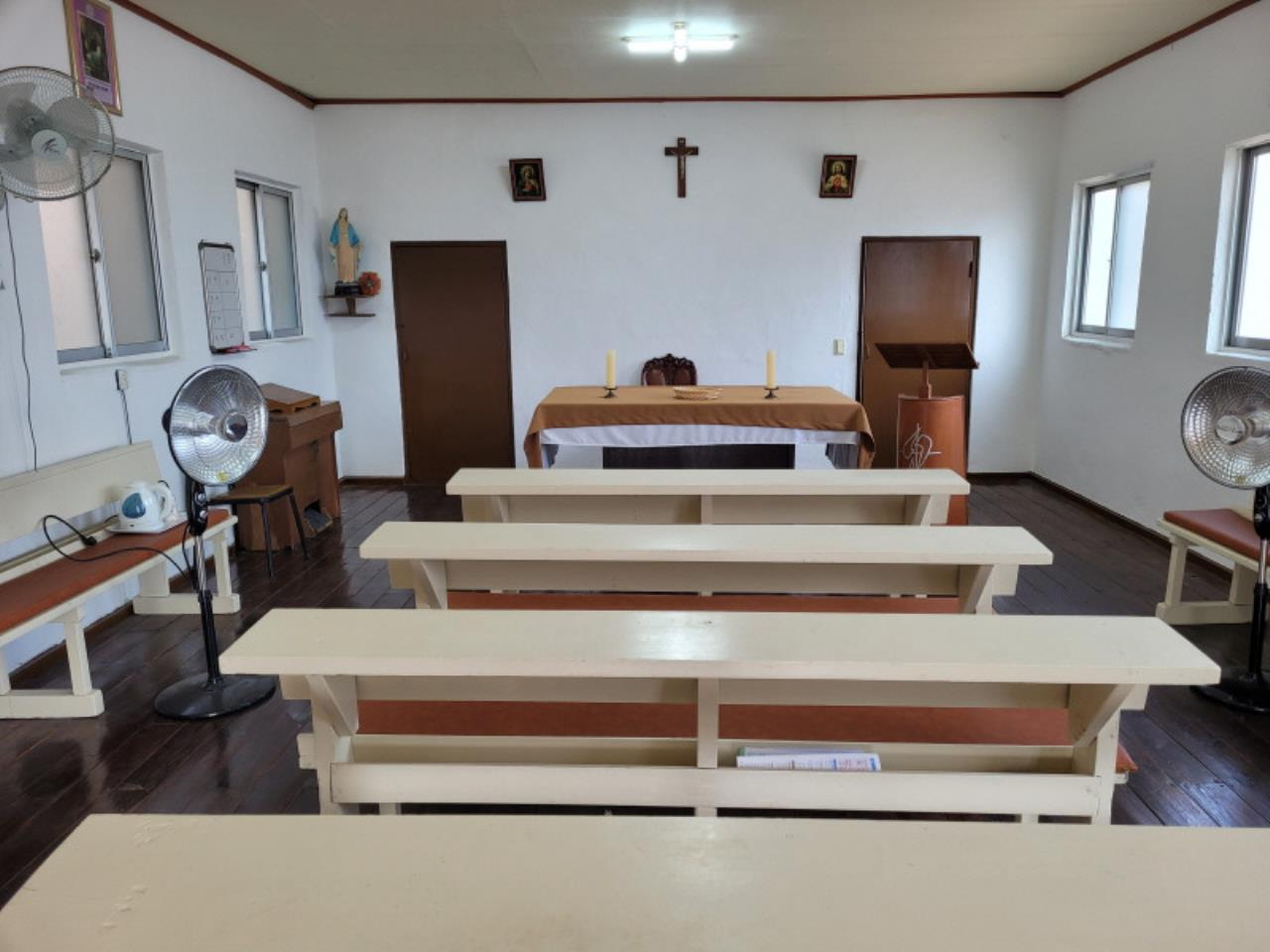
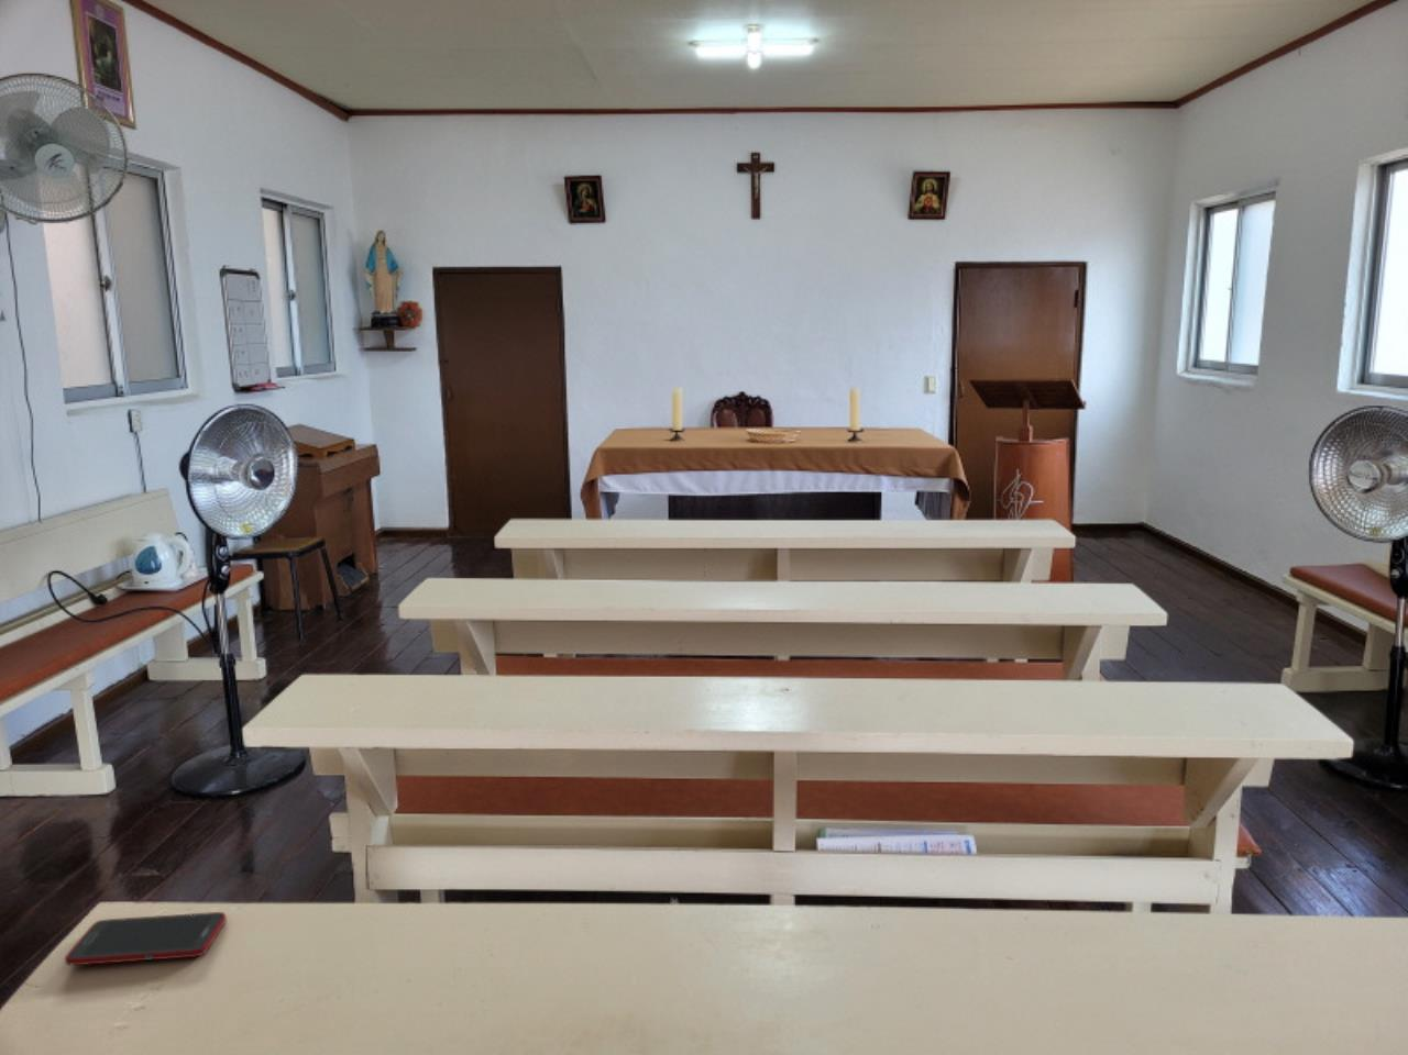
+ cell phone [64,911,227,966]
